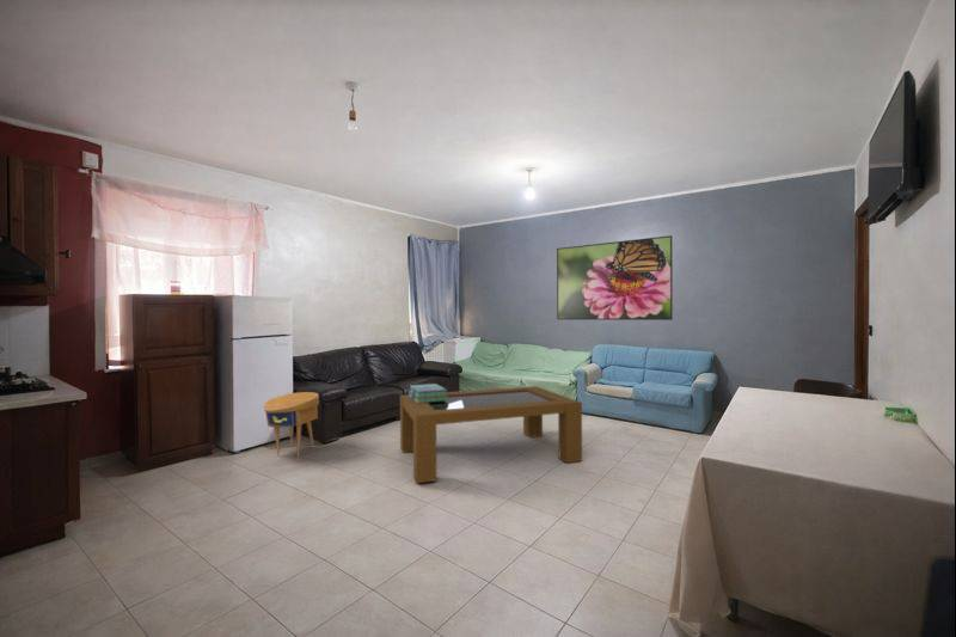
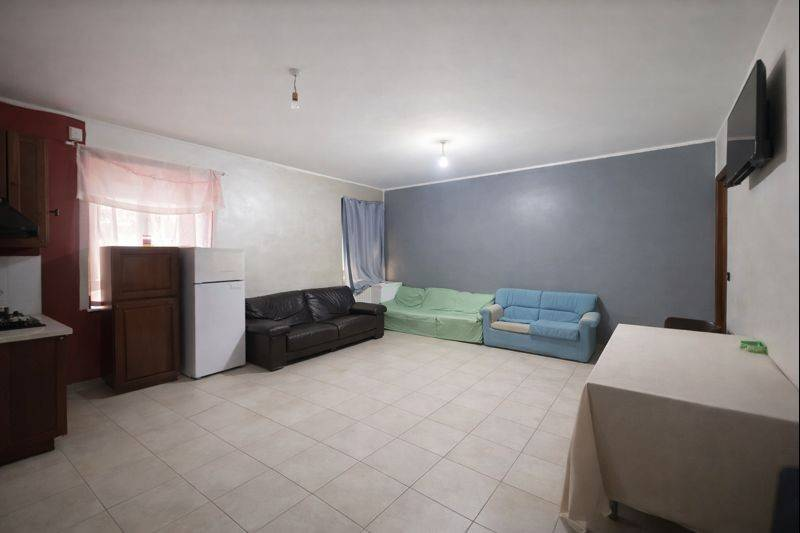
- coffee table [399,385,583,484]
- side table [263,391,320,459]
- stack of books [406,382,449,403]
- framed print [556,234,674,321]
